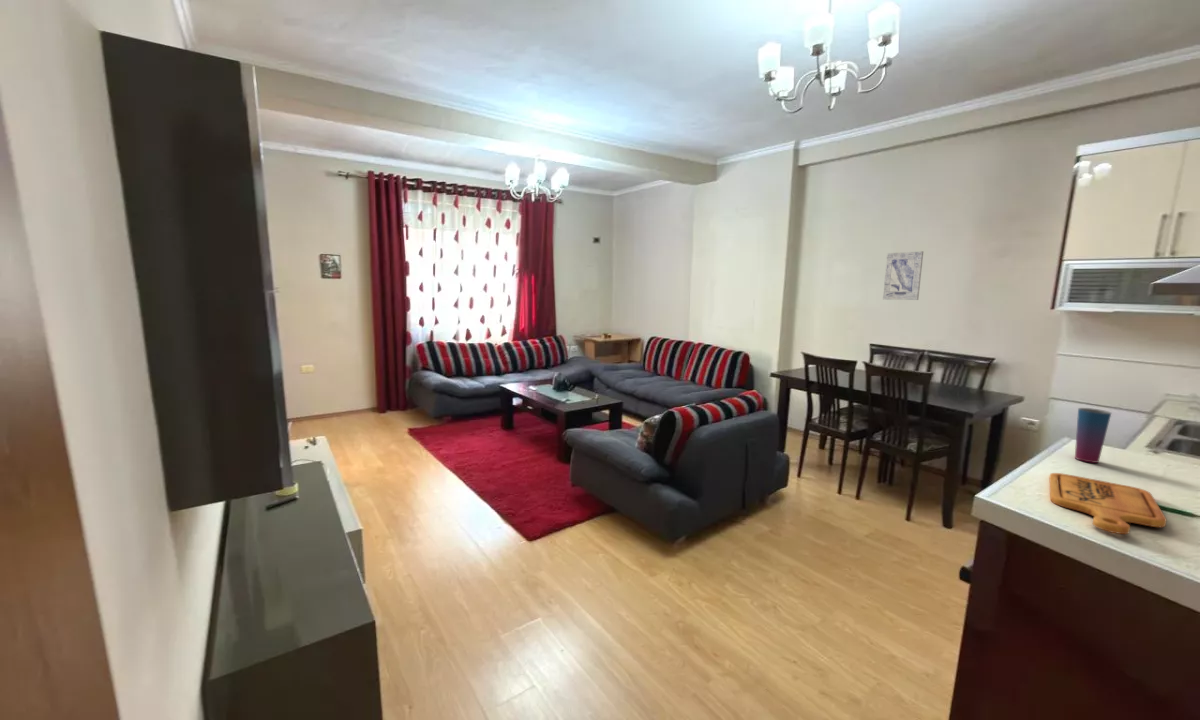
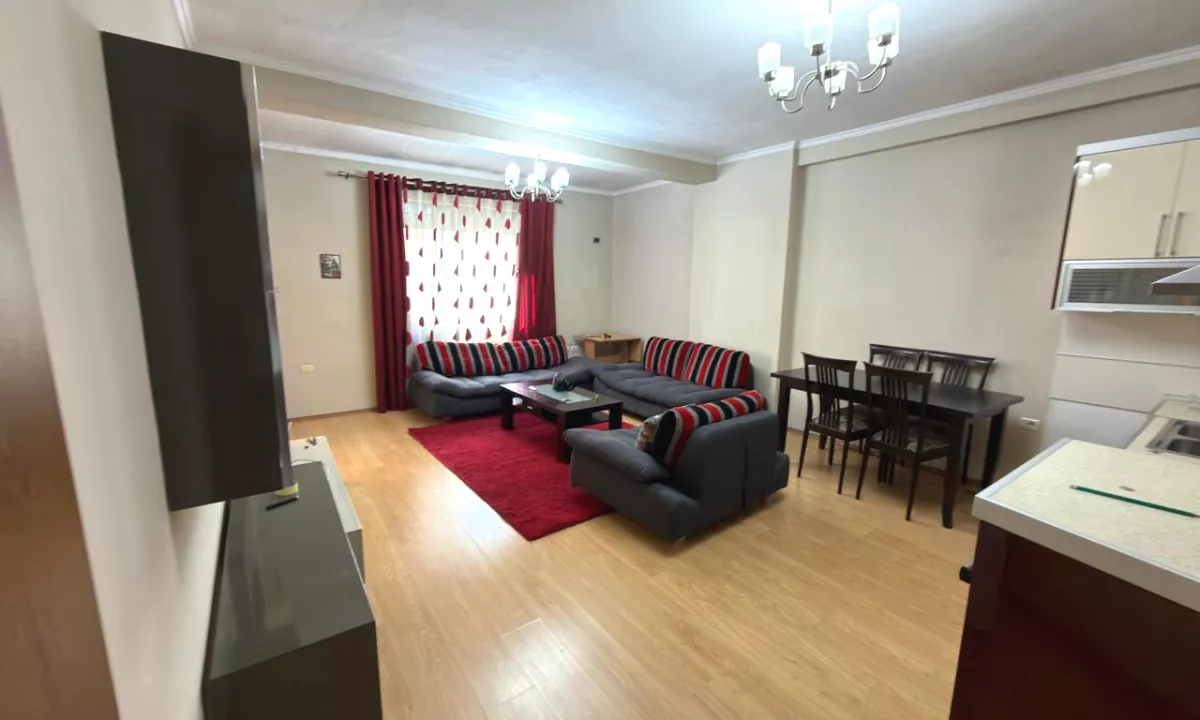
- cutting board [1049,472,1167,535]
- wall art [882,250,924,301]
- cup [1074,407,1112,464]
